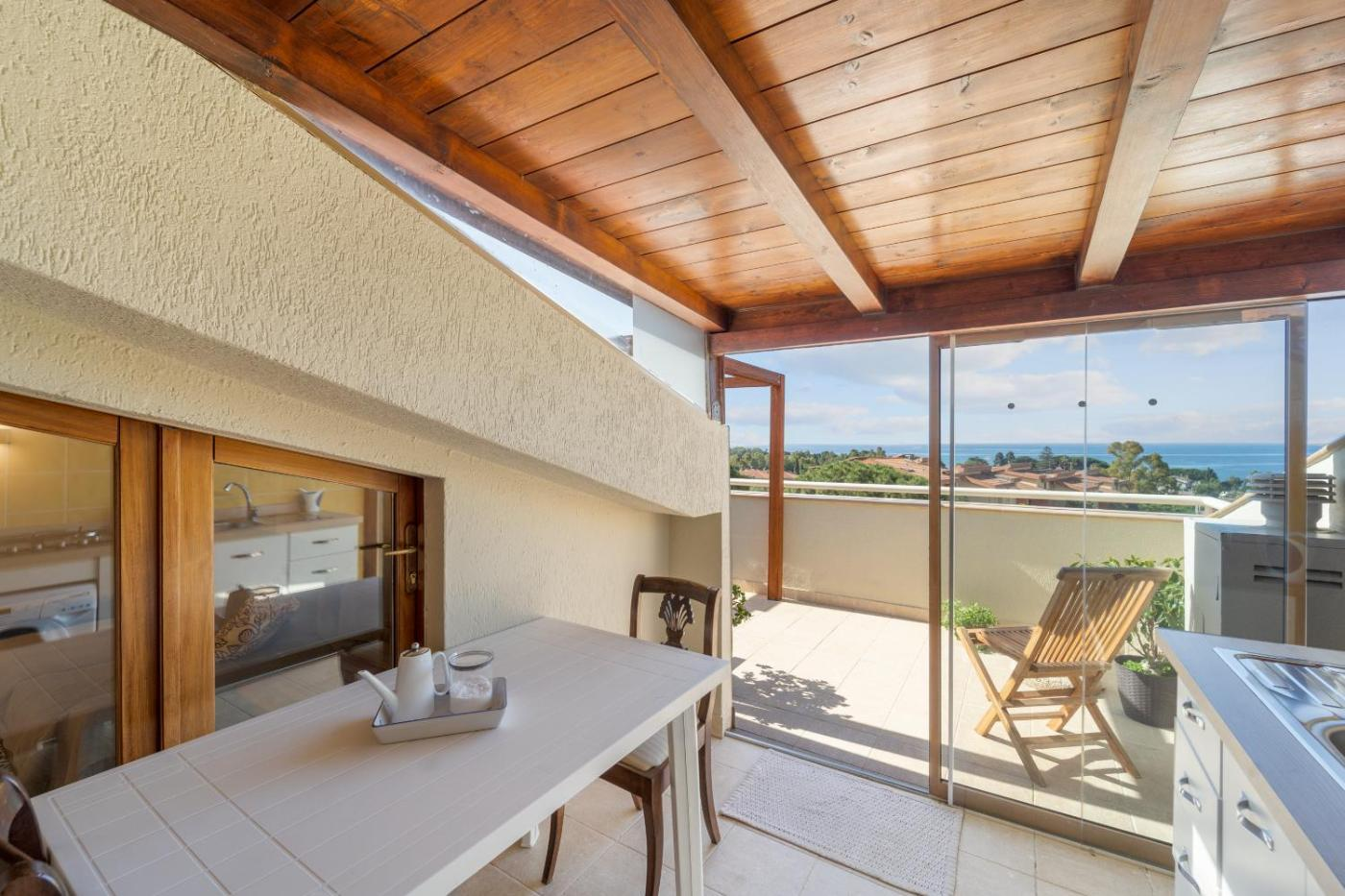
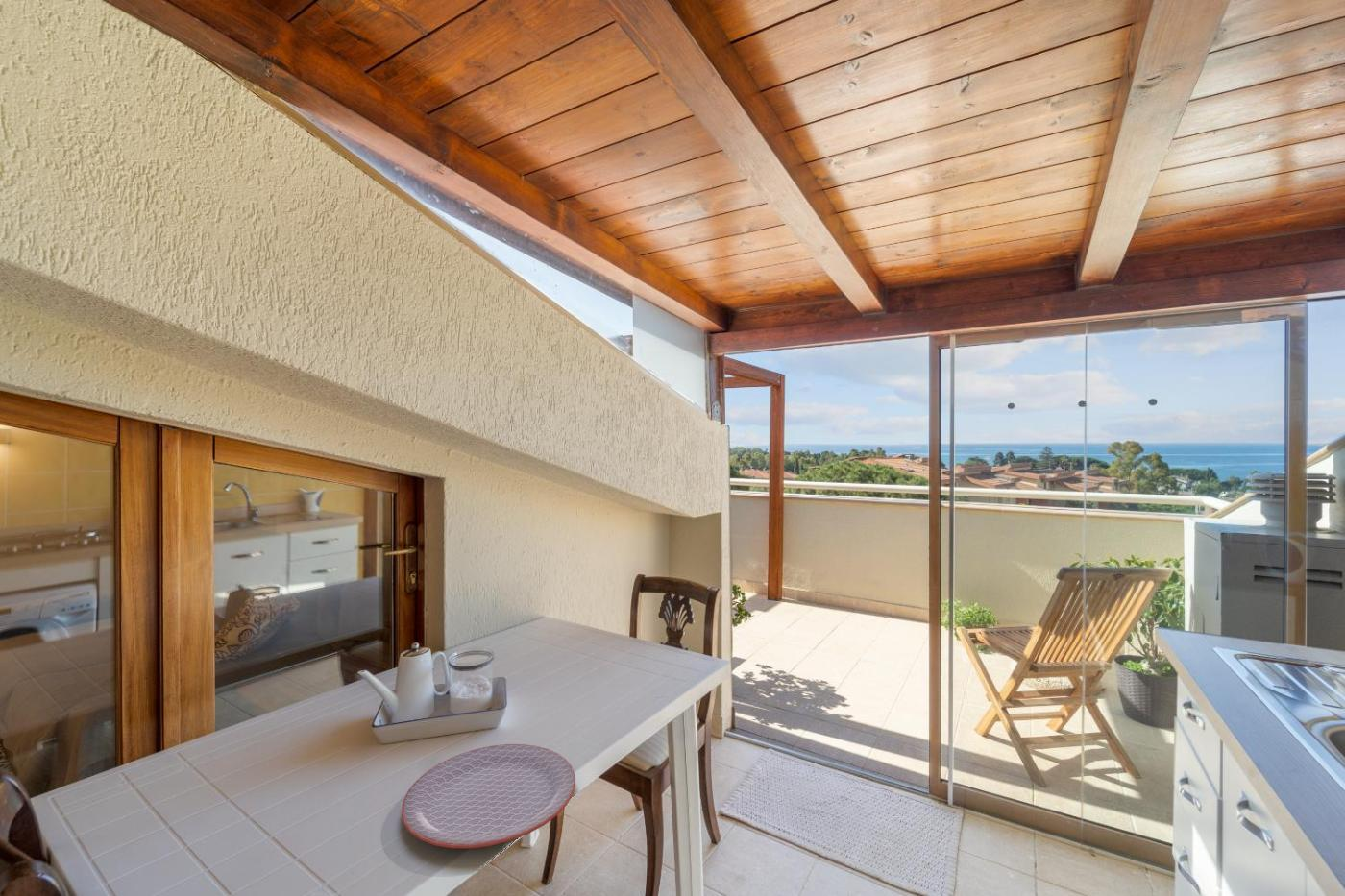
+ plate [401,743,576,849]
